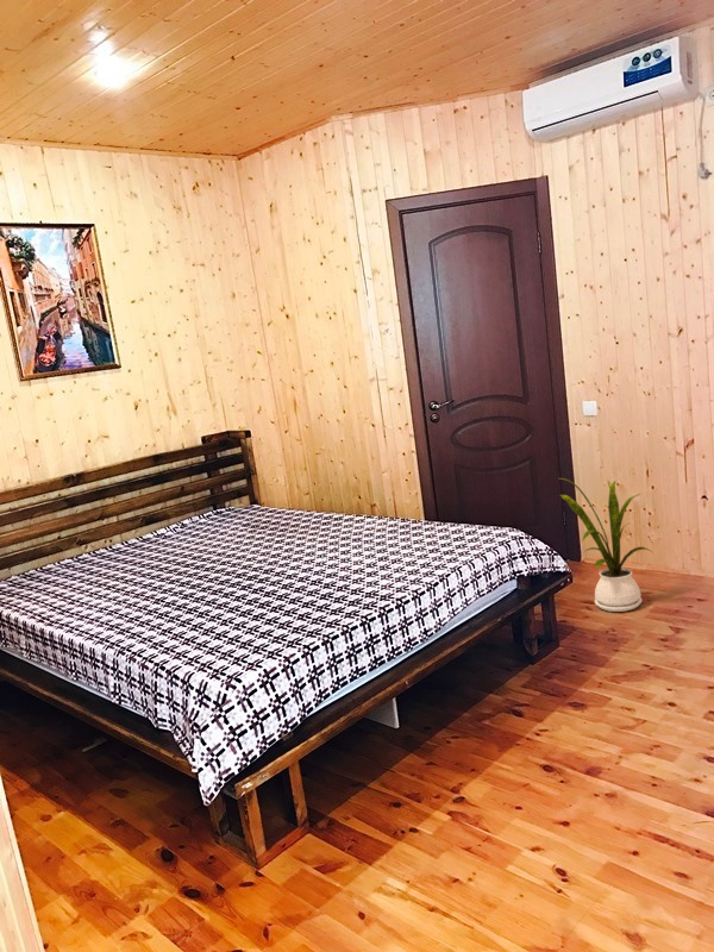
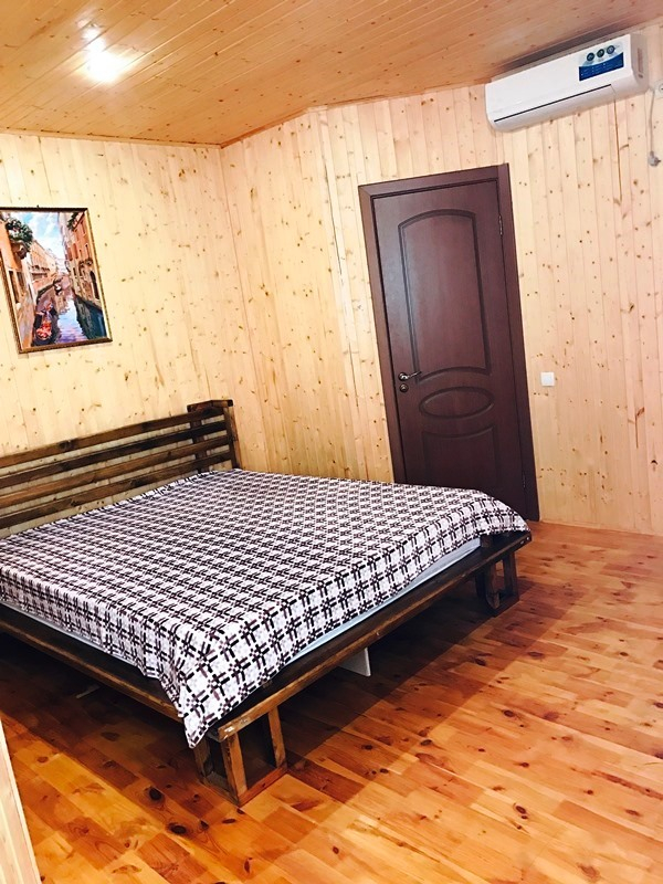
- house plant [559,477,653,613]
